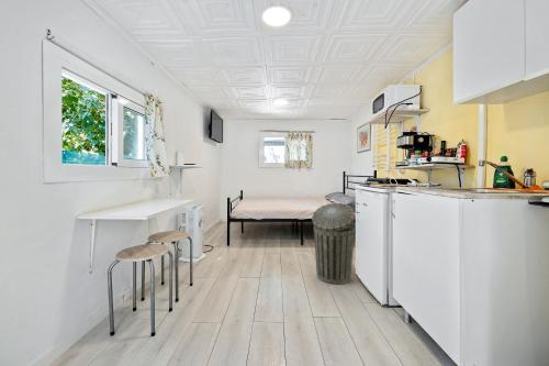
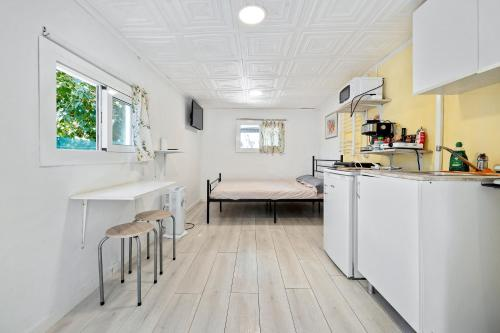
- trash can [311,201,356,285]
